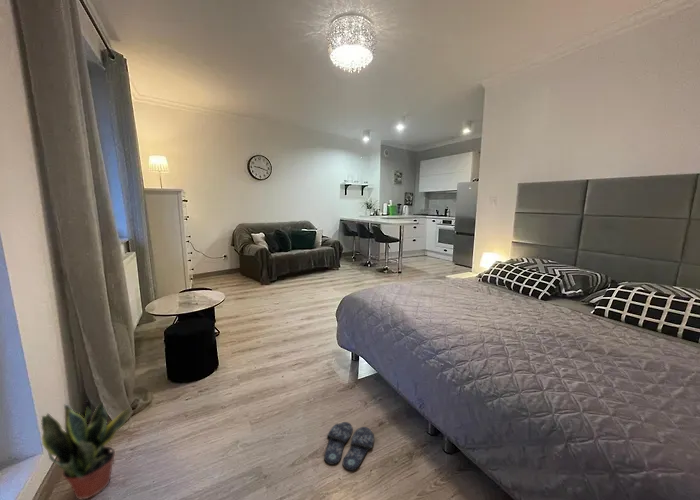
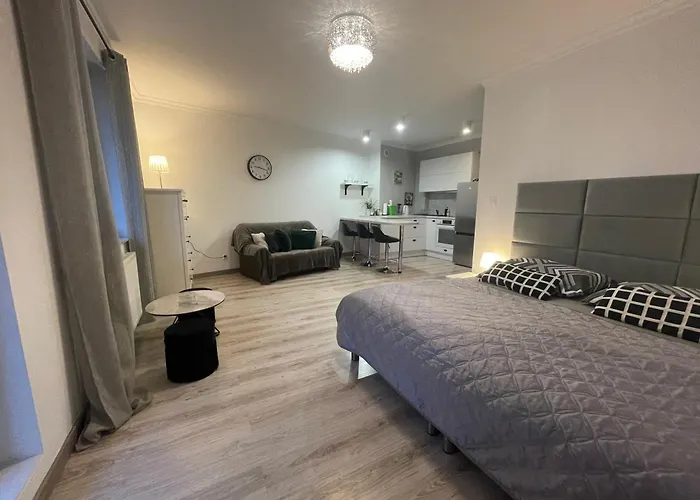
- slippers [323,421,375,472]
- potted plant [40,401,132,500]
